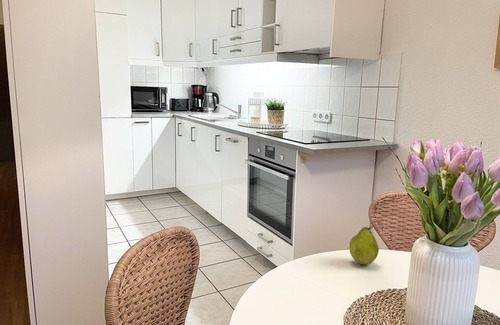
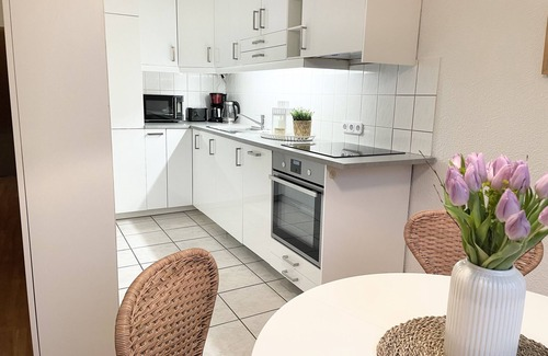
- fruit [348,225,380,266]
